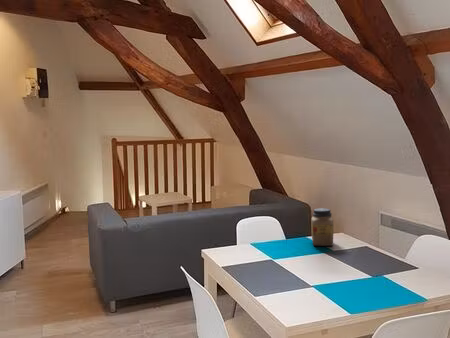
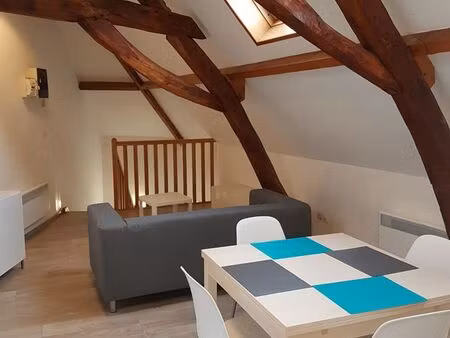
- jar [310,207,334,247]
